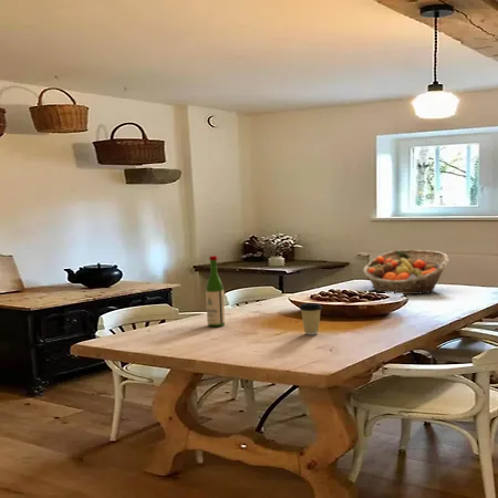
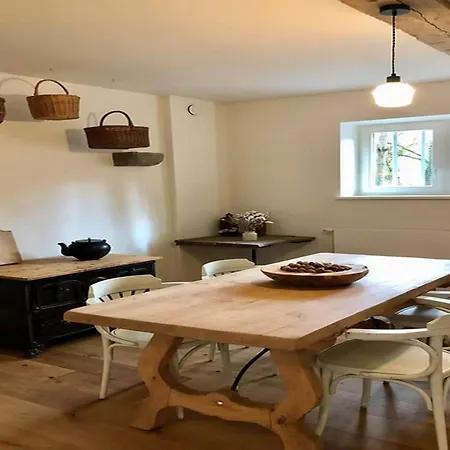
- fruit basket [362,249,450,295]
- wine bottle [205,255,226,328]
- coffee cup [299,302,323,335]
